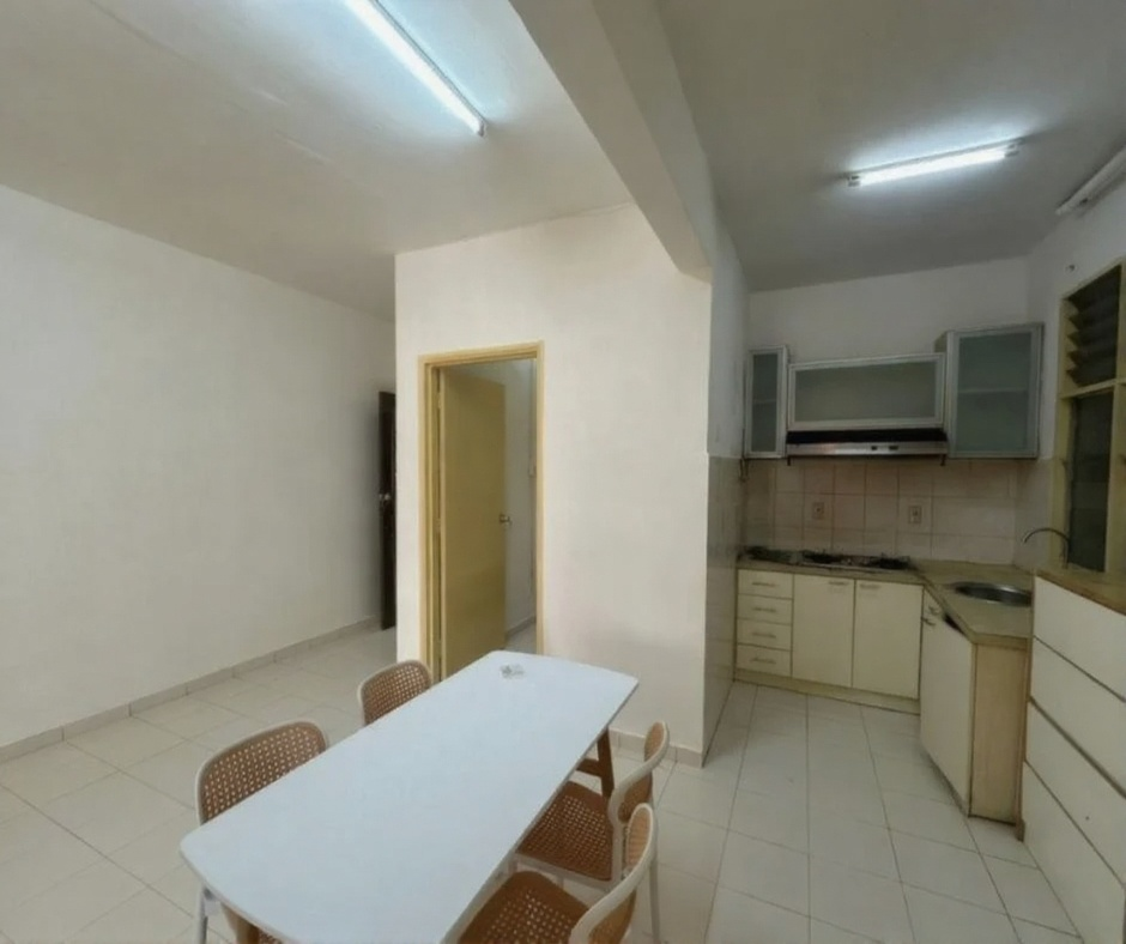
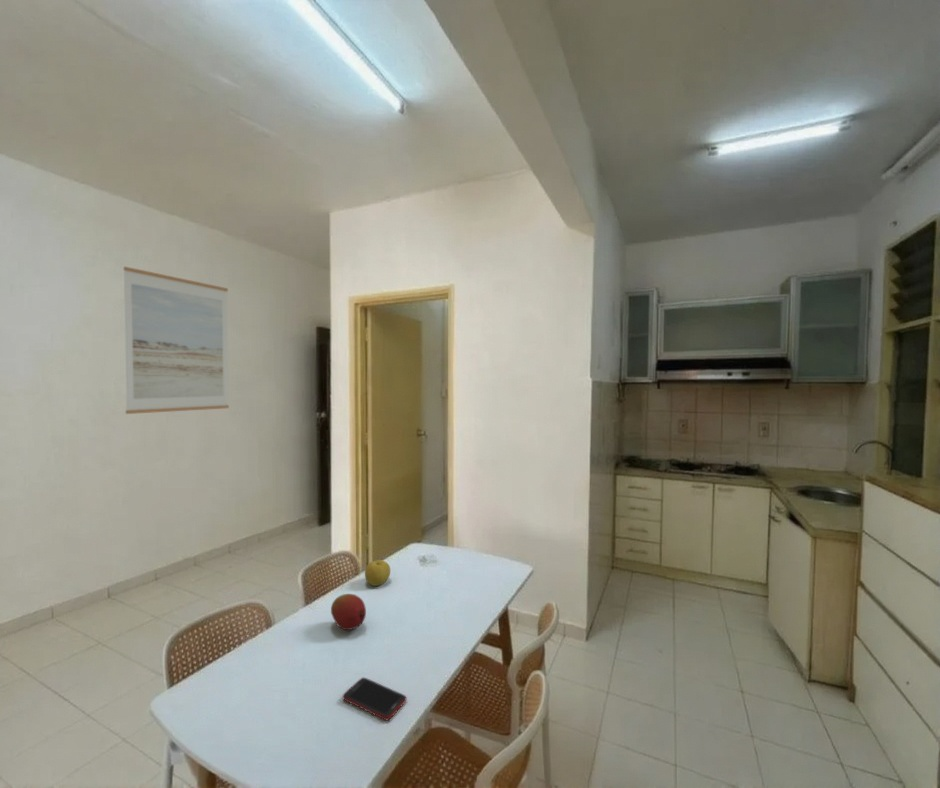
+ fruit [330,593,367,631]
+ wall art [123,266,230,415]
+ fruit [364,559,391,587]
+ cell phone [342,676,407,721]
